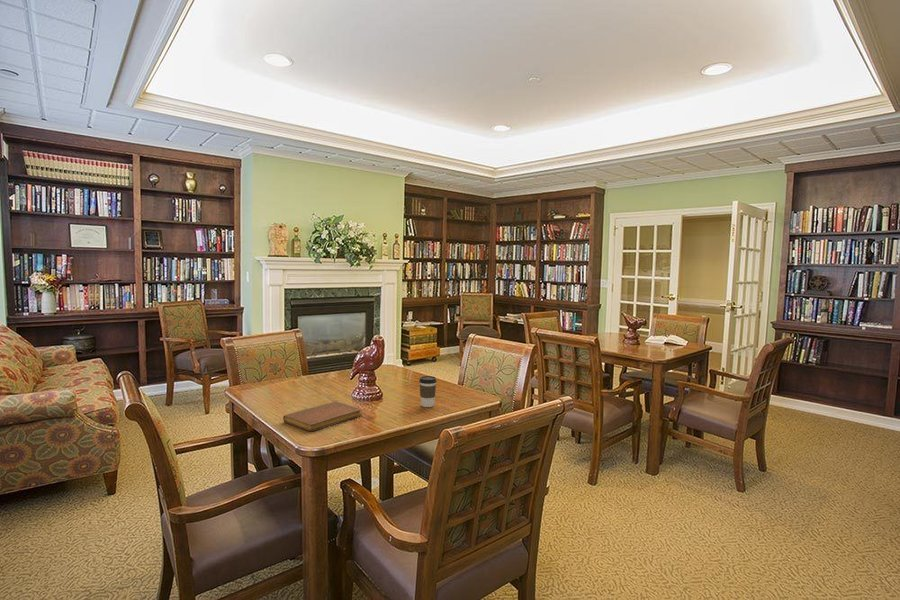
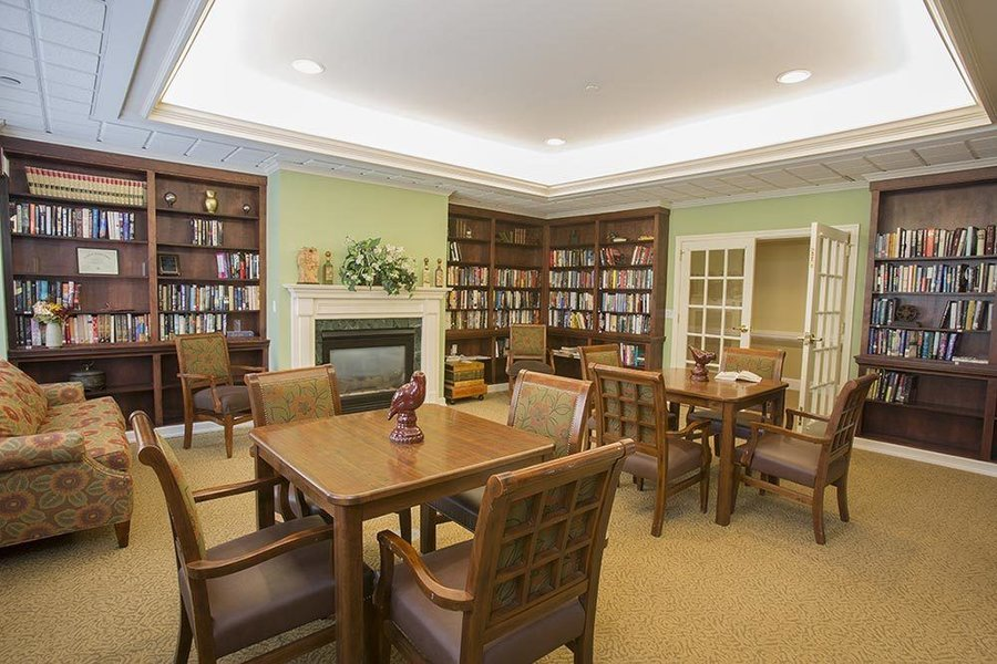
- coffee cup [418,375,438,408]
- notebook [282,401,363,432]
